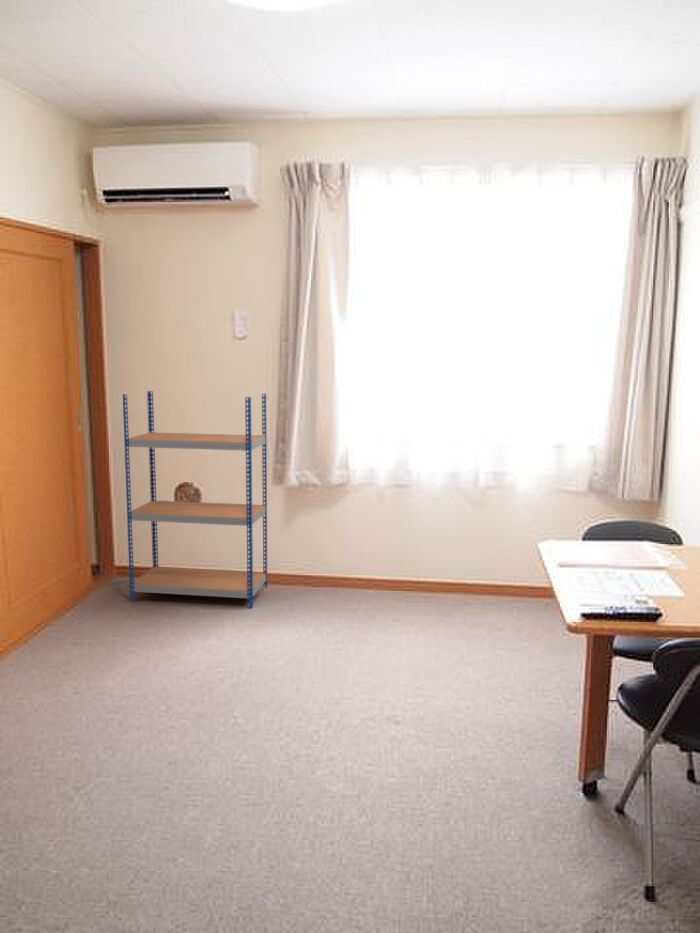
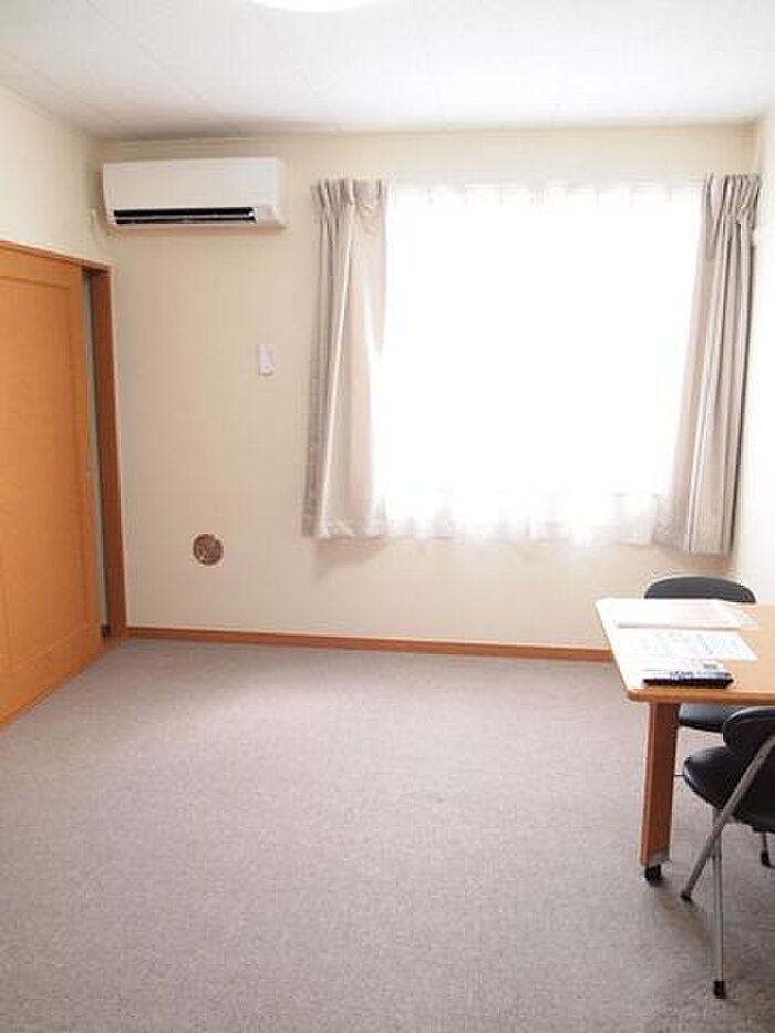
- shelving unit [122,390,268,609]
